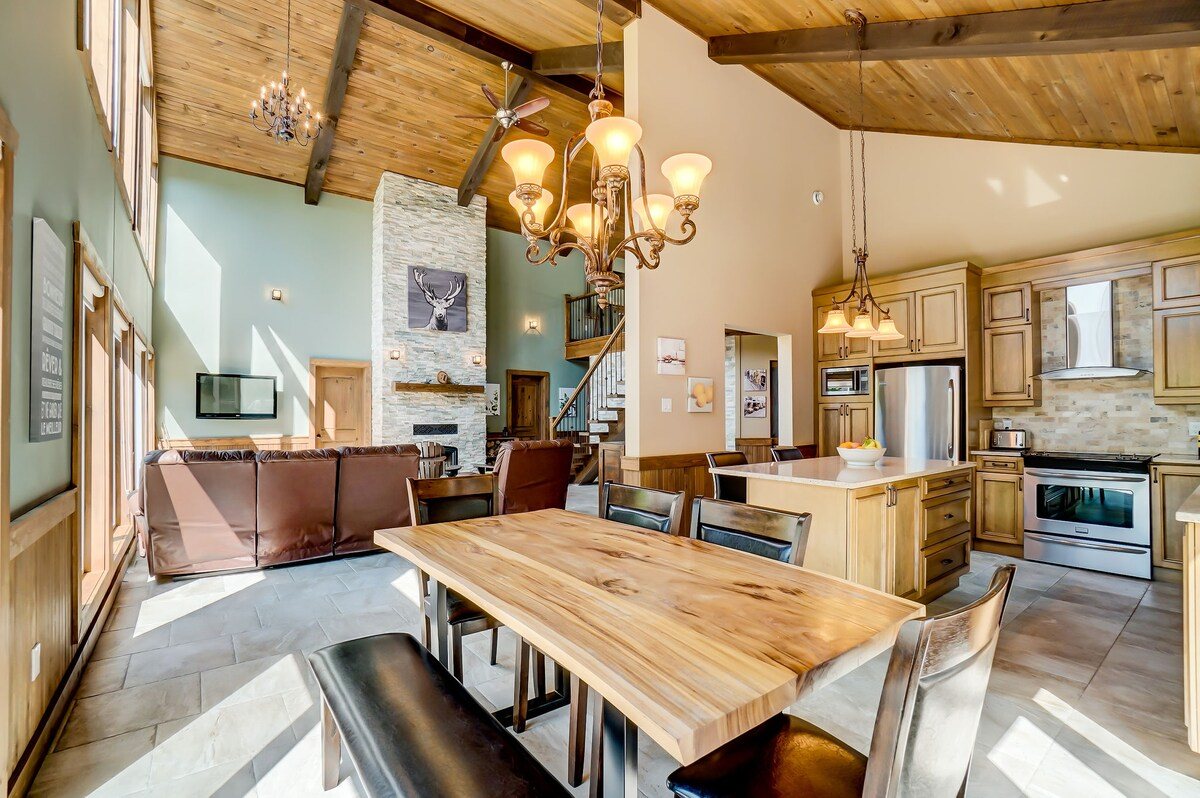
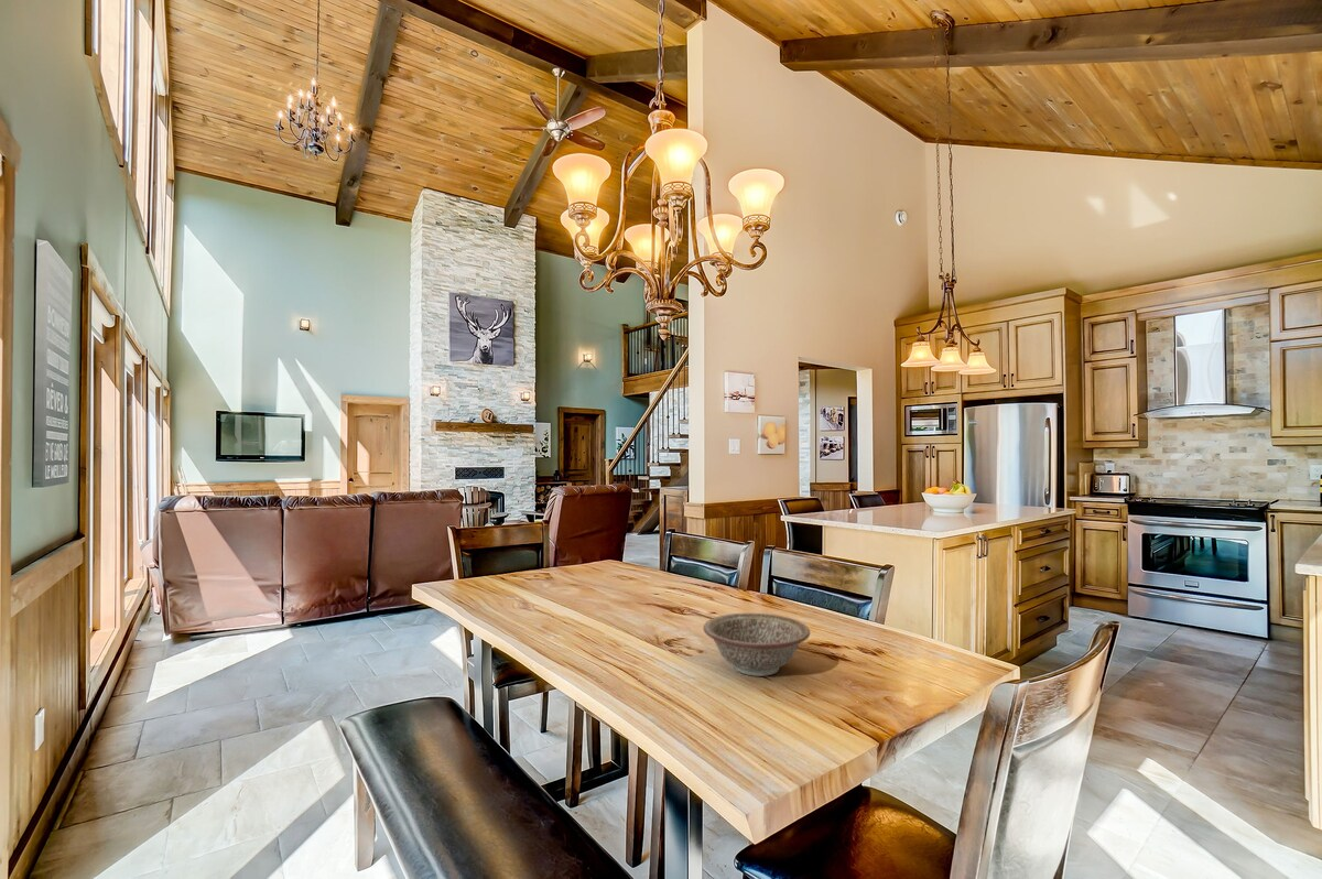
+ decorative bowl [703,612,811,677]
